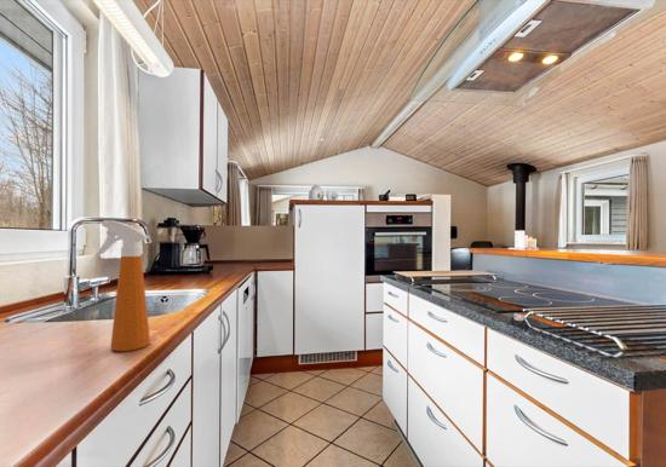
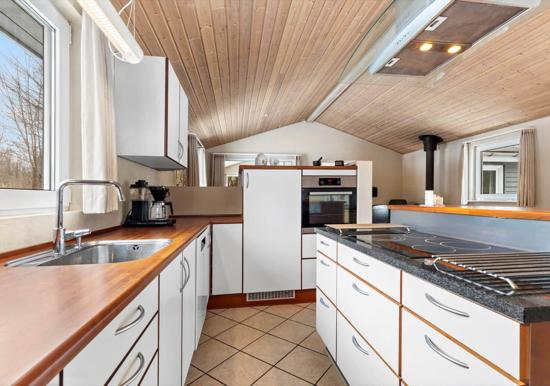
- spray bottle [93,219,151,352]
